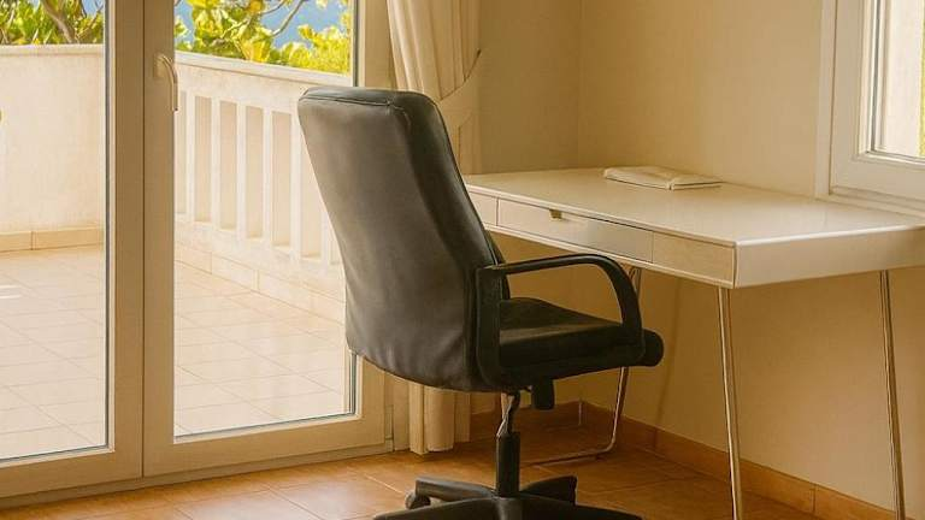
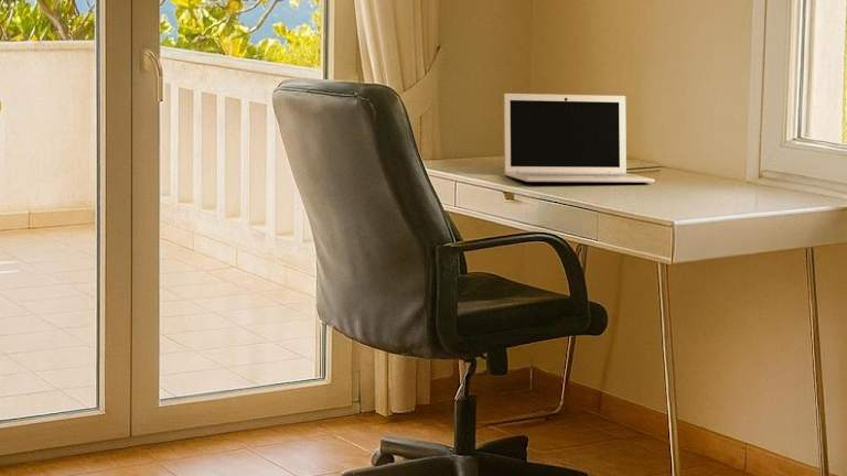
+ laptop [503,93,656,184]
